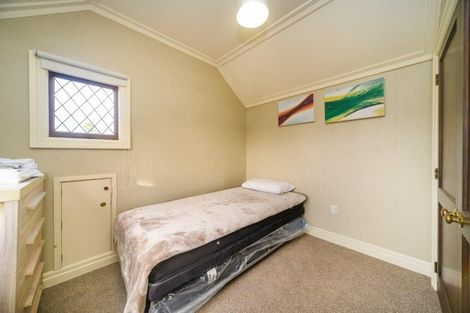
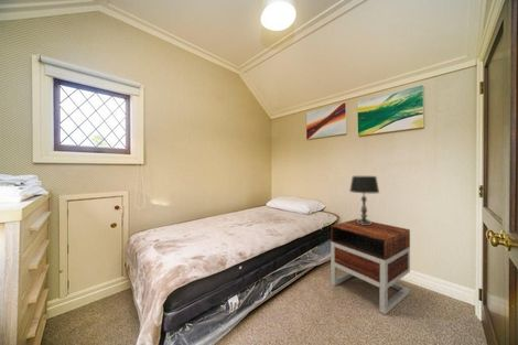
+ table lamp [348,175,380,225]
+ nightstand [330,218,411,316]
